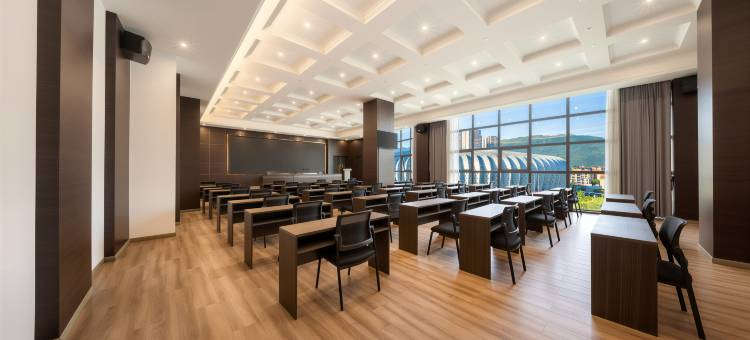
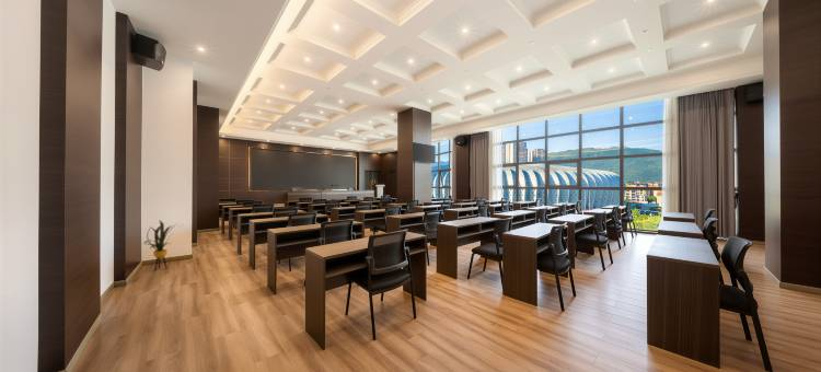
+ house plant [141,219,183,271]
